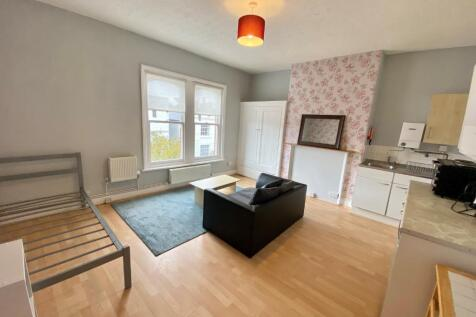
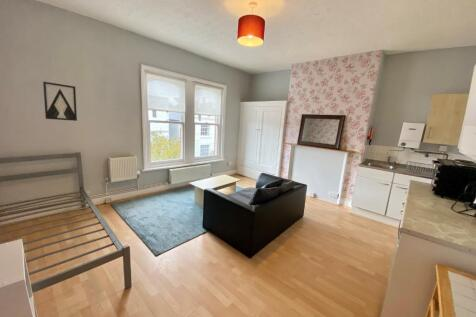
+ wall art [42,81,78,122]
